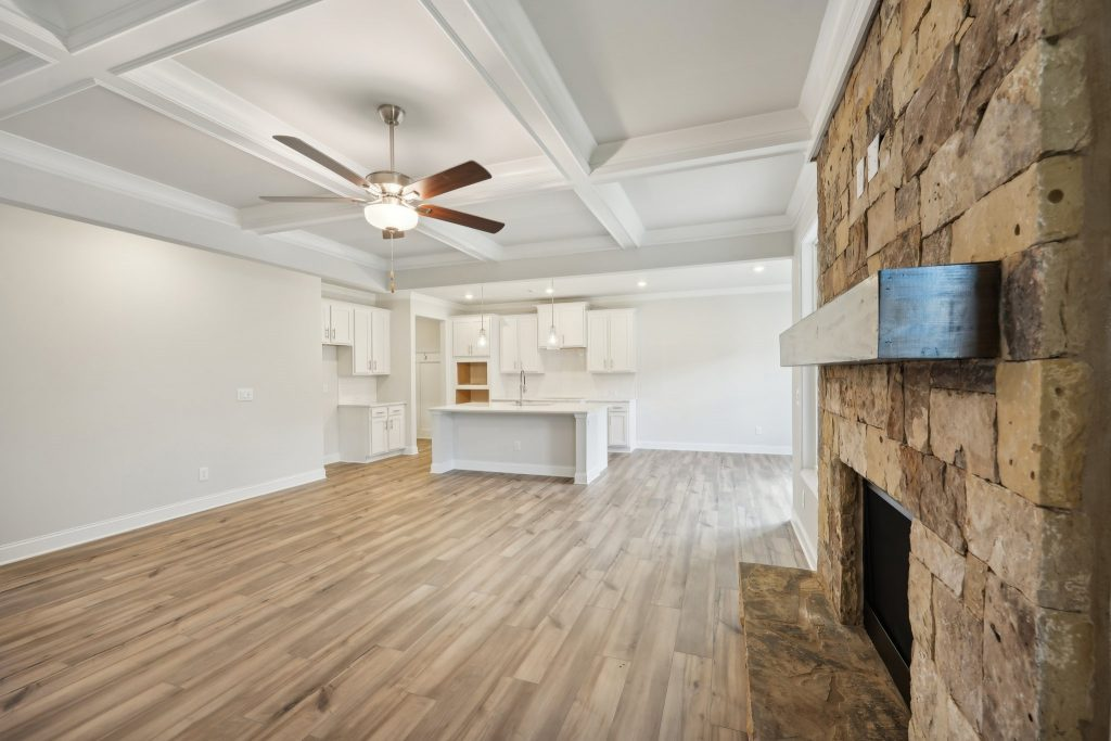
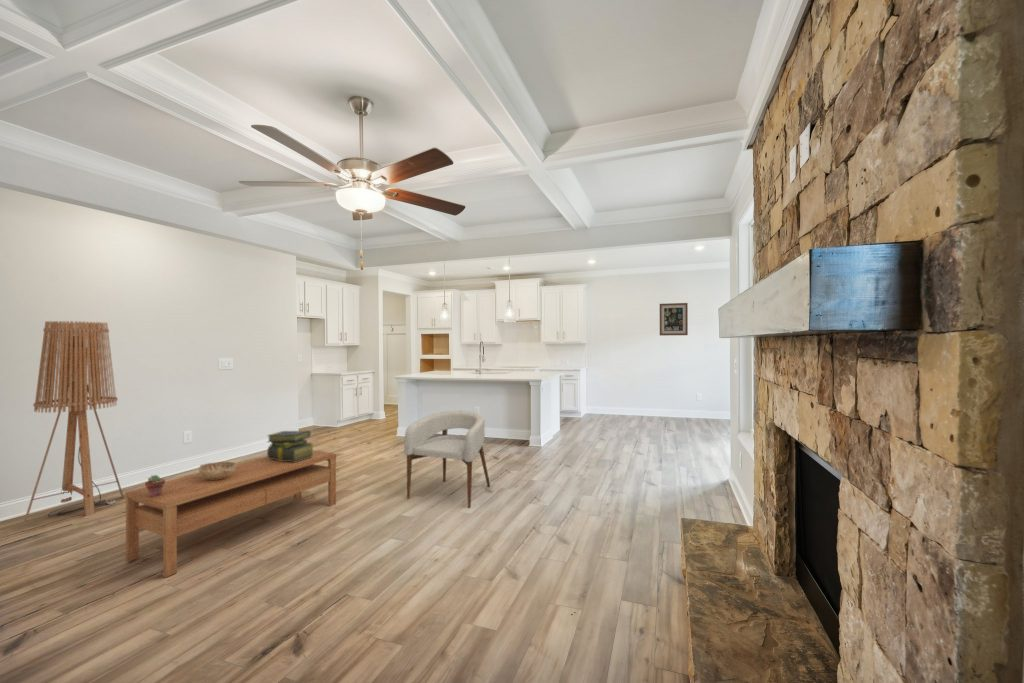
+ coffee table [124,449,338,578]
+ decorative bowl [197,461,237,480]
+ armchair [403,409,491,509]
+ wall art [659,302,689,337]
+ floor lamp [24,320,125,522]
+ stack of books [266,429,315,462]
+ potted succulent [144,474,166,497]
